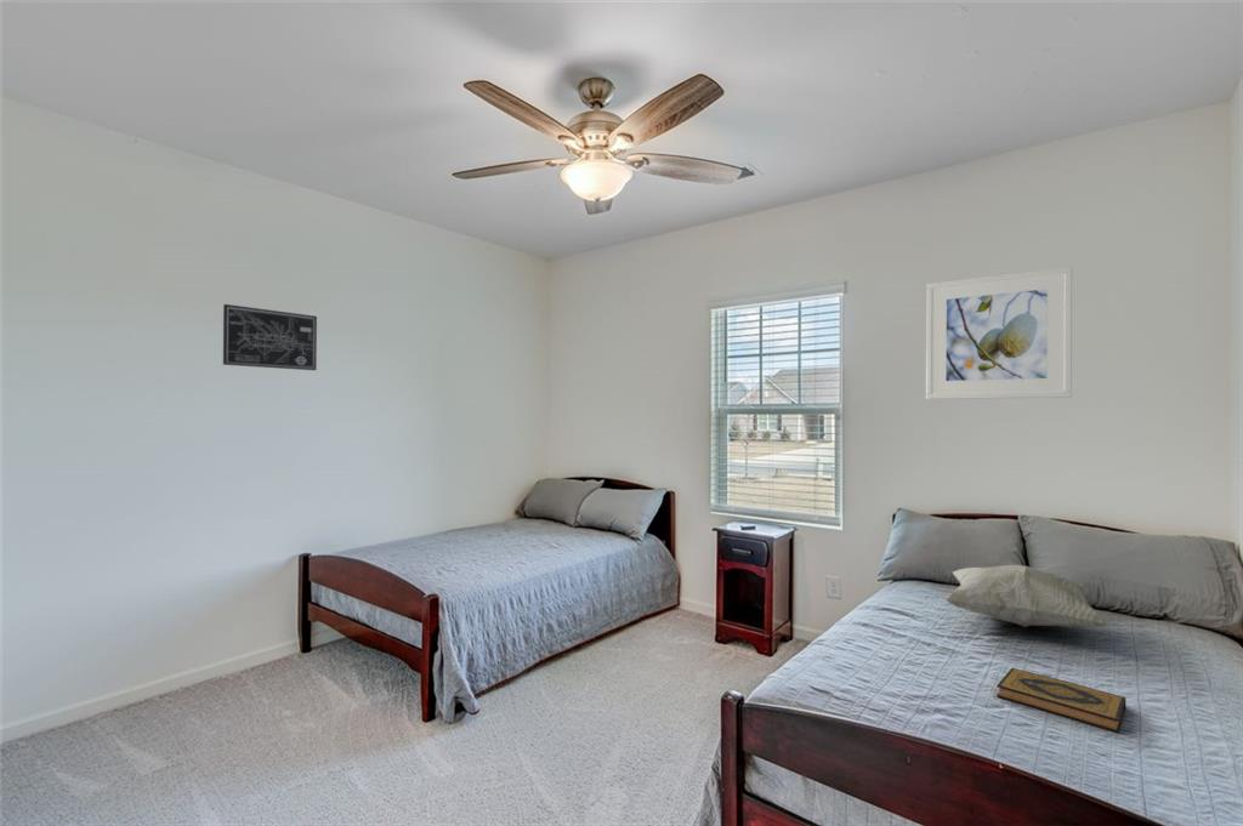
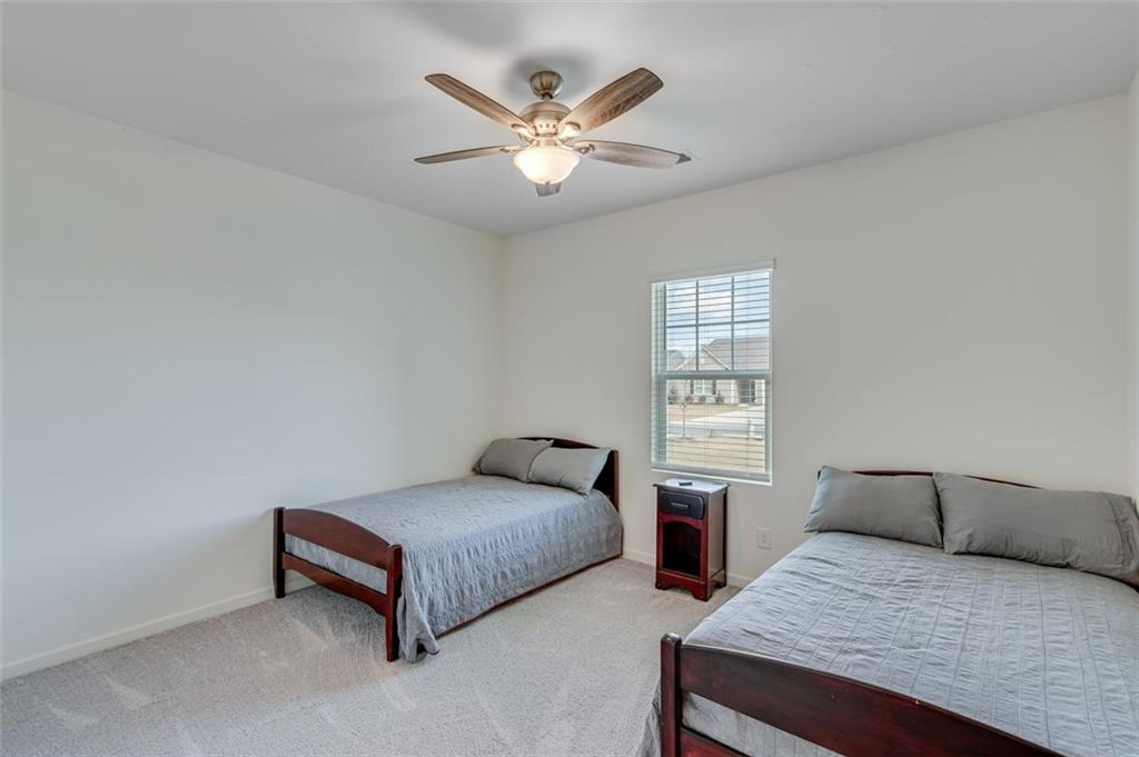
- hardback book [995,667,1126,734]
- wall art [222,303,318,371]
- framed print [925,266,1073,400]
- decorative pillow [944,564,1109,628]
